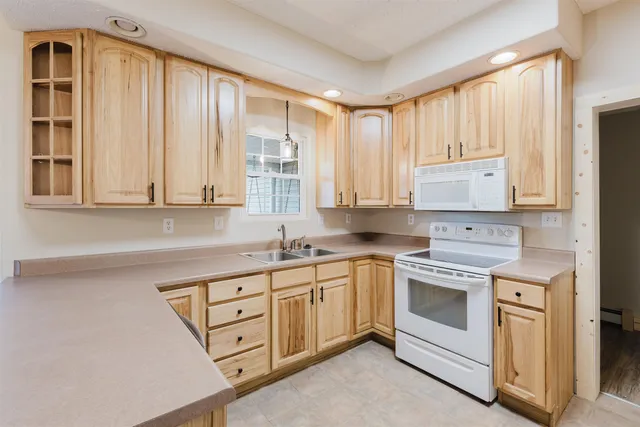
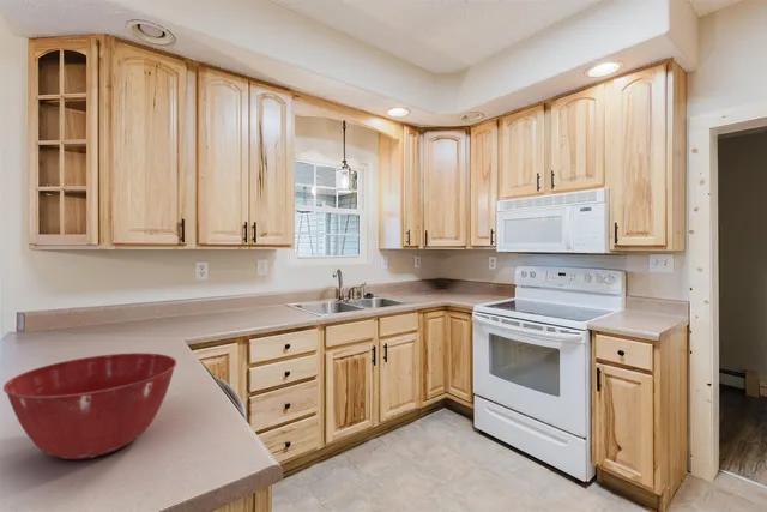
+ mixing bowl [2,351,177,460]
